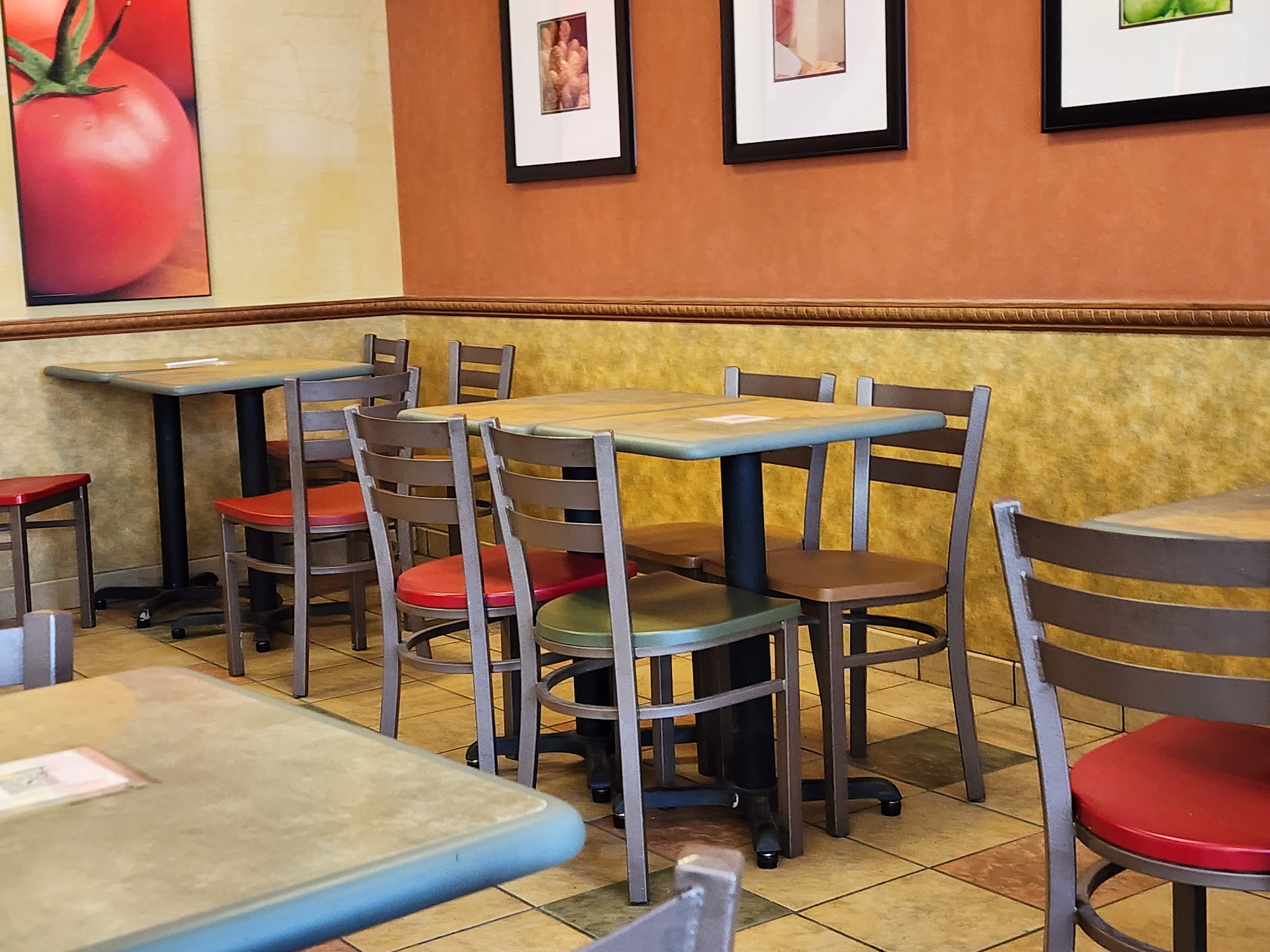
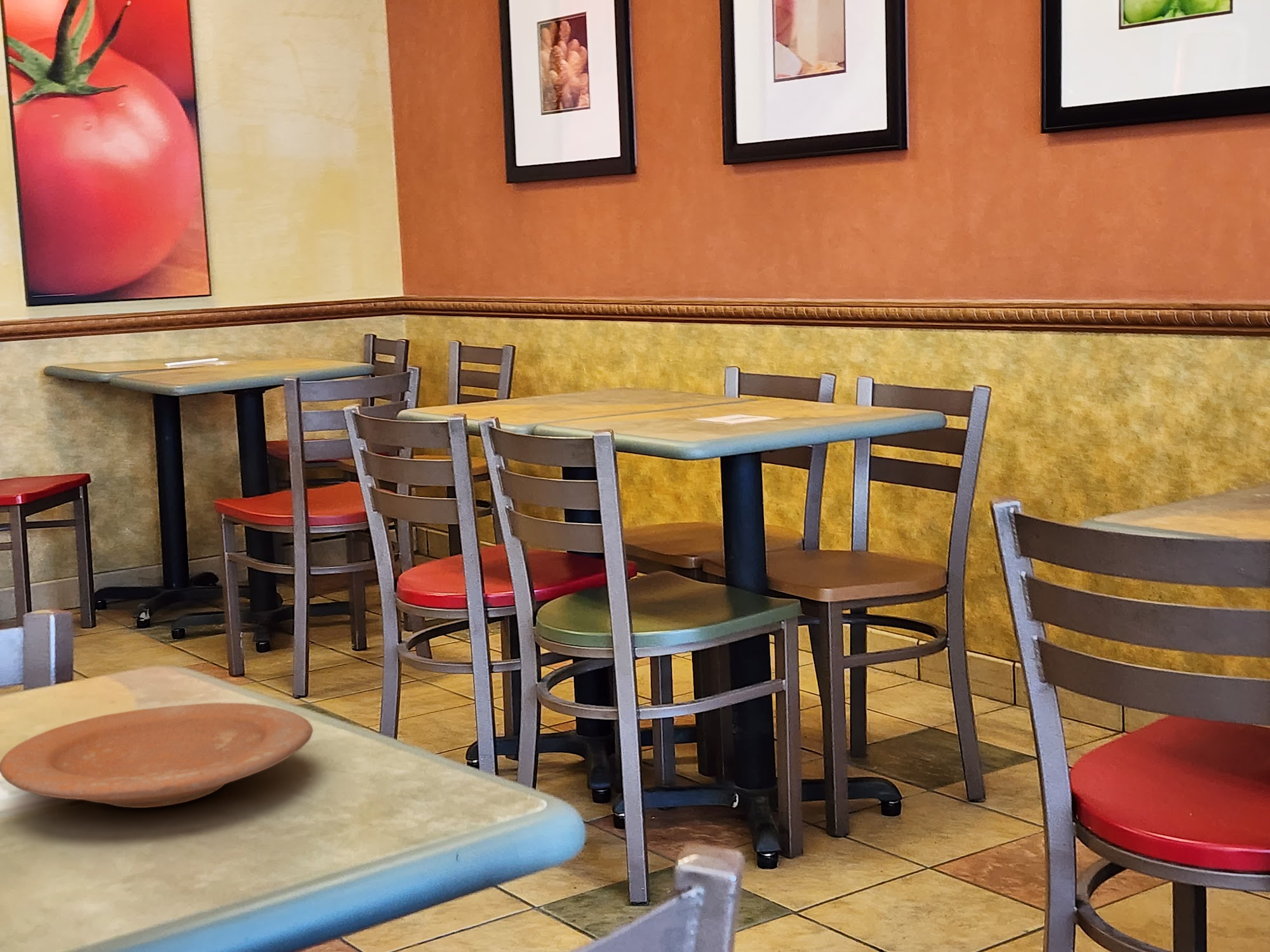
+ plate [0,702,314,809]
